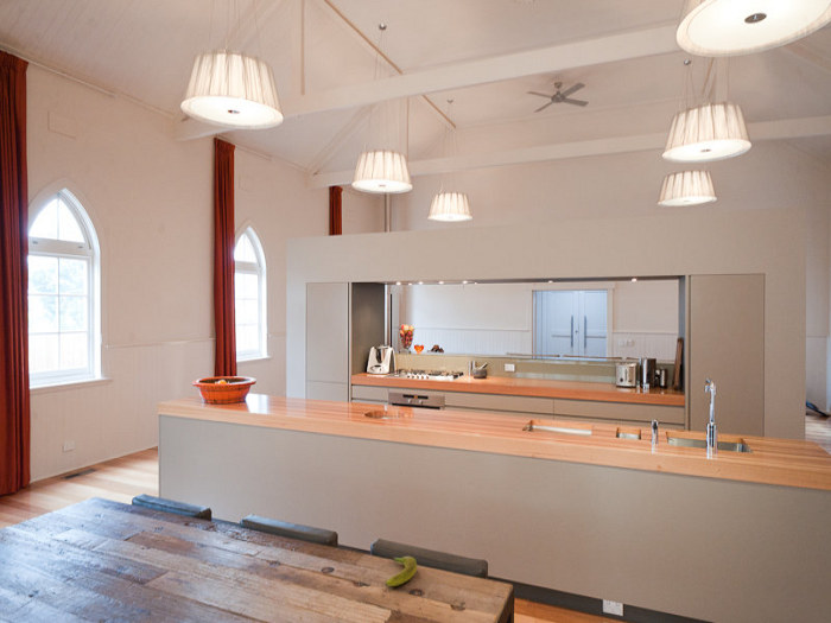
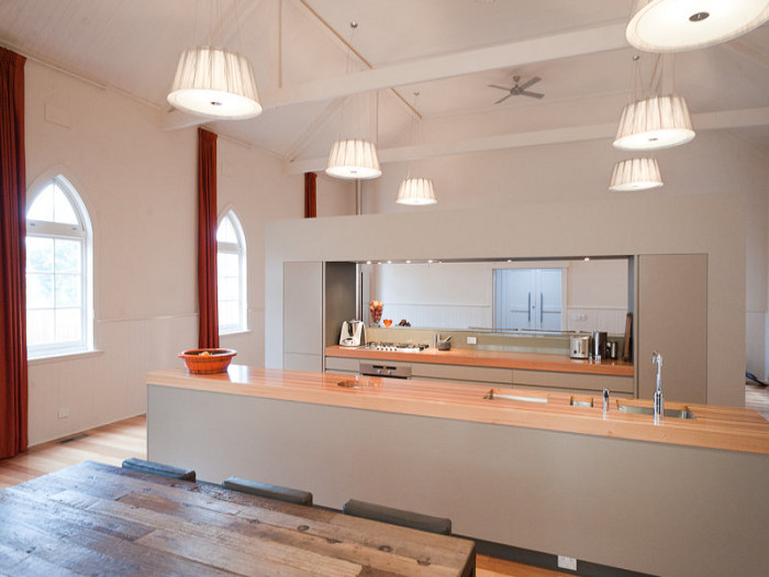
- banana [383,555,418,587]
